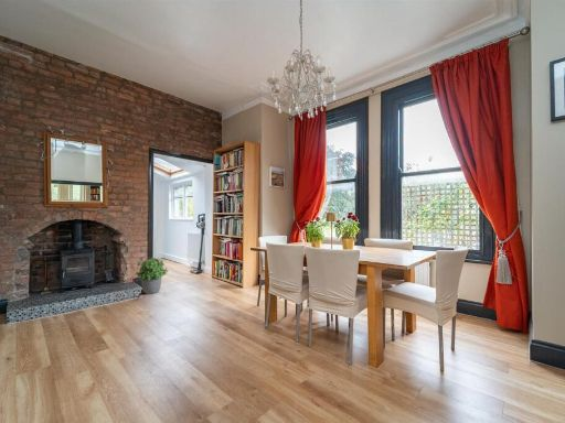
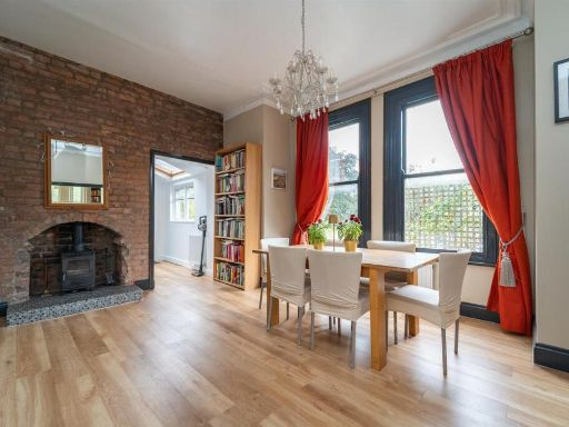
- potted plant [135,257,169,295]
